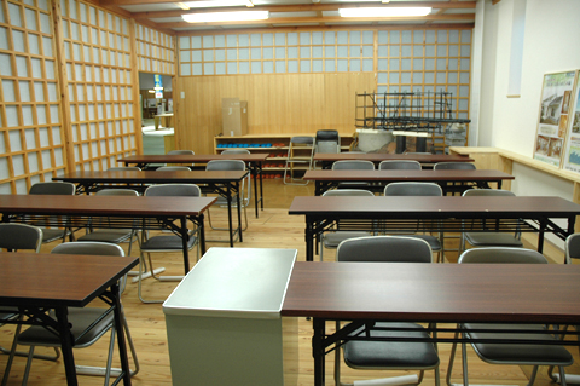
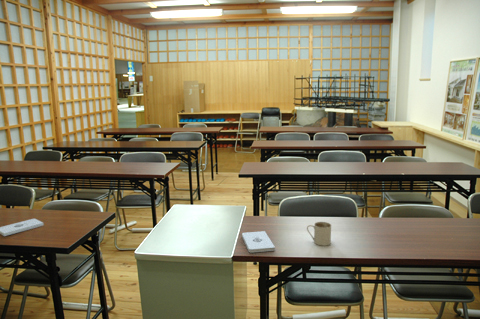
+ notepad [0,218,45,237]
+ mug [306,221,332,247]
+ notepad [241,230,276,254]
